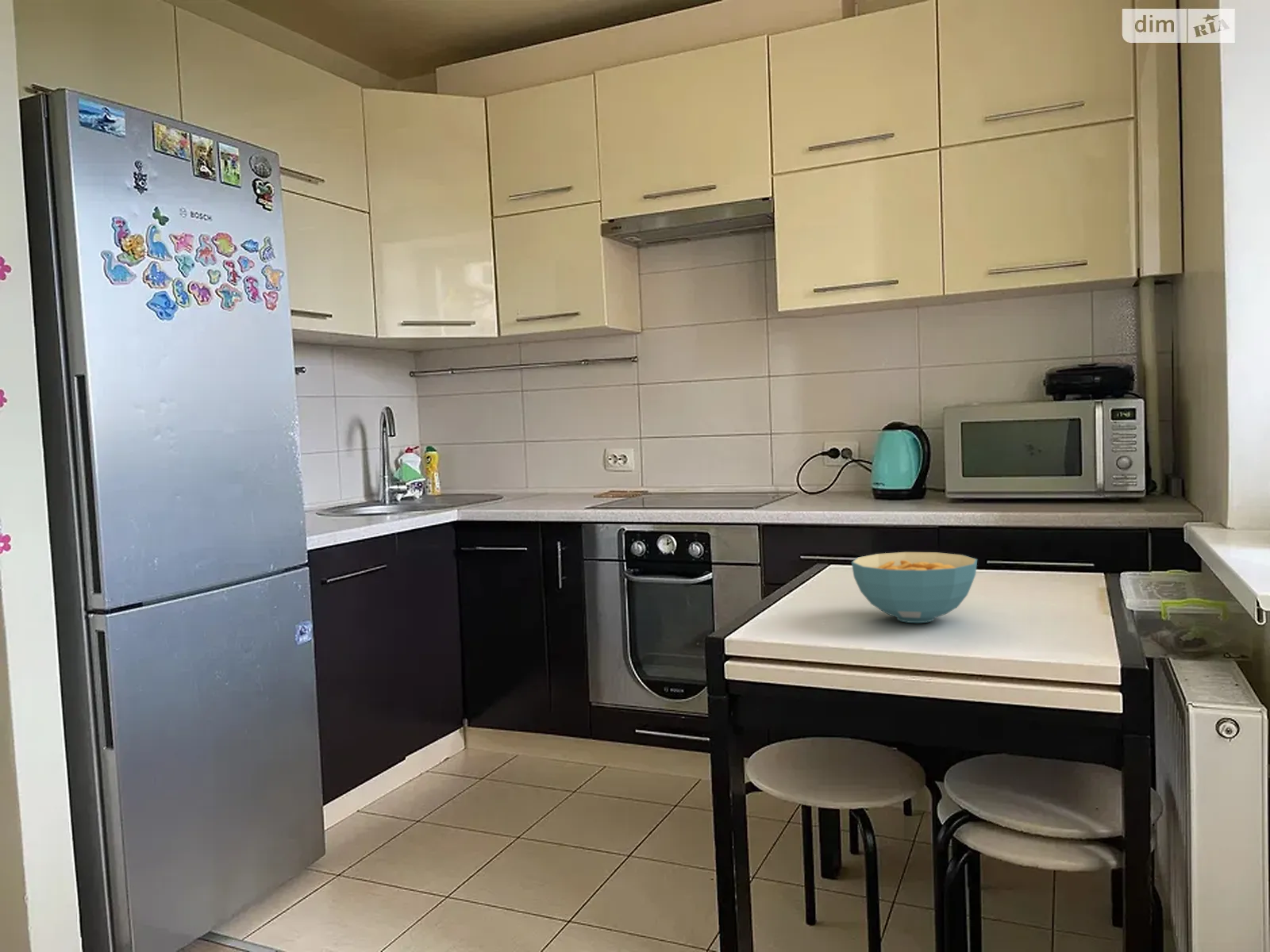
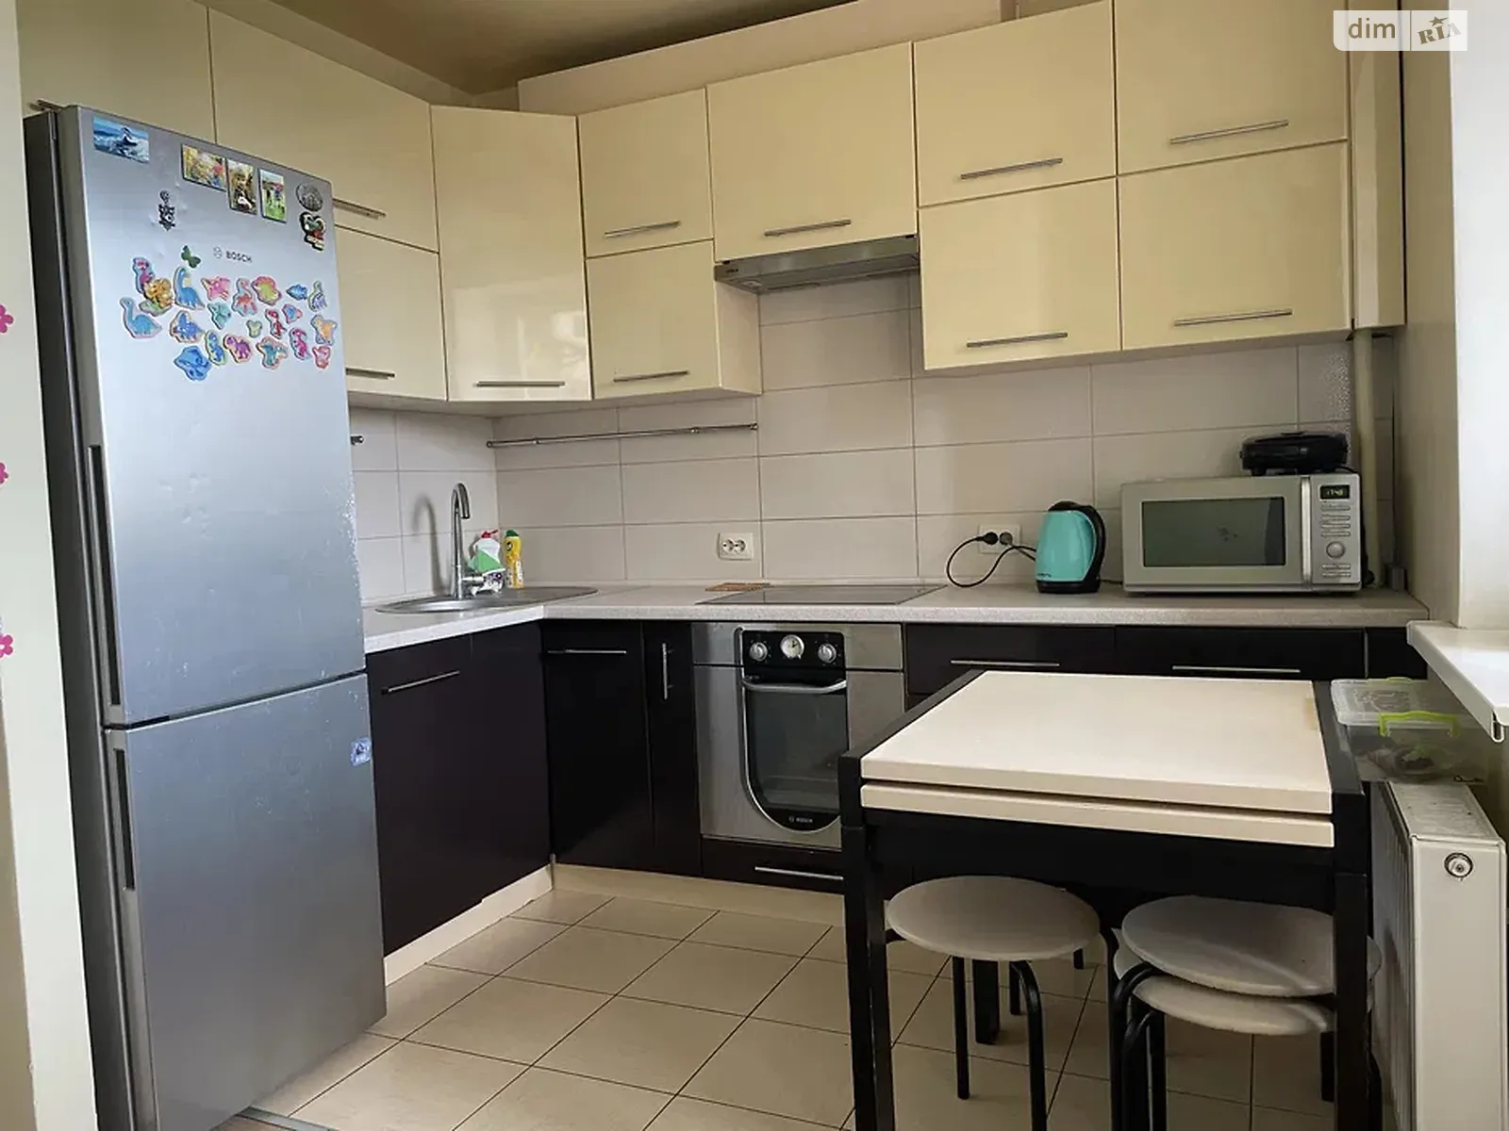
- cereal bowl [851,551,978,624]
